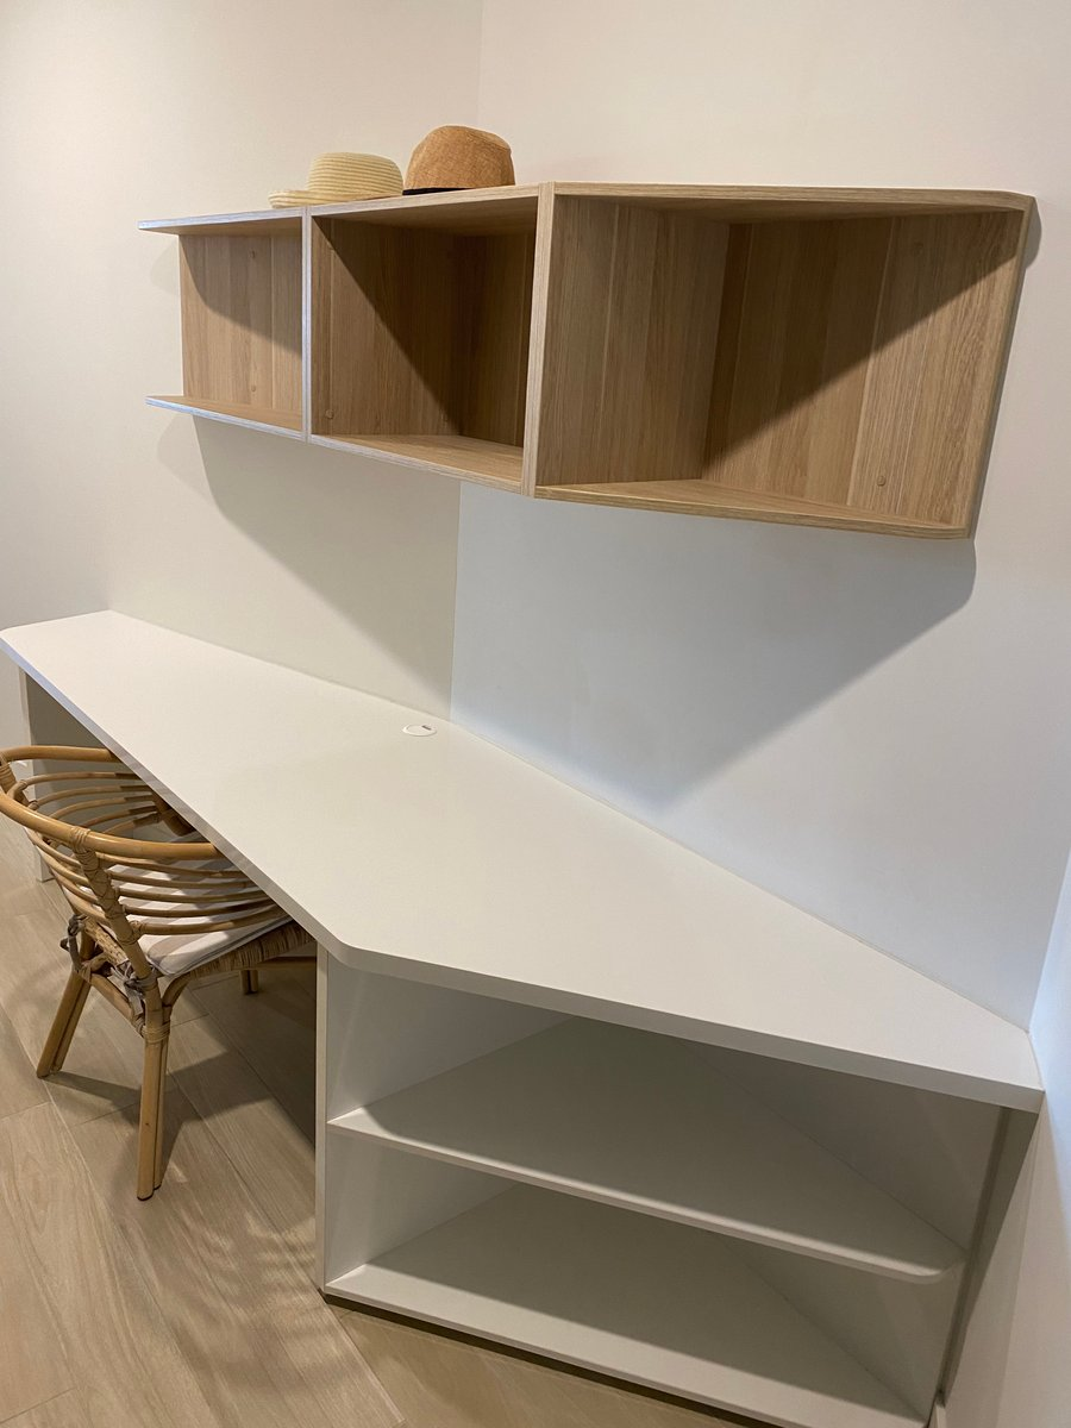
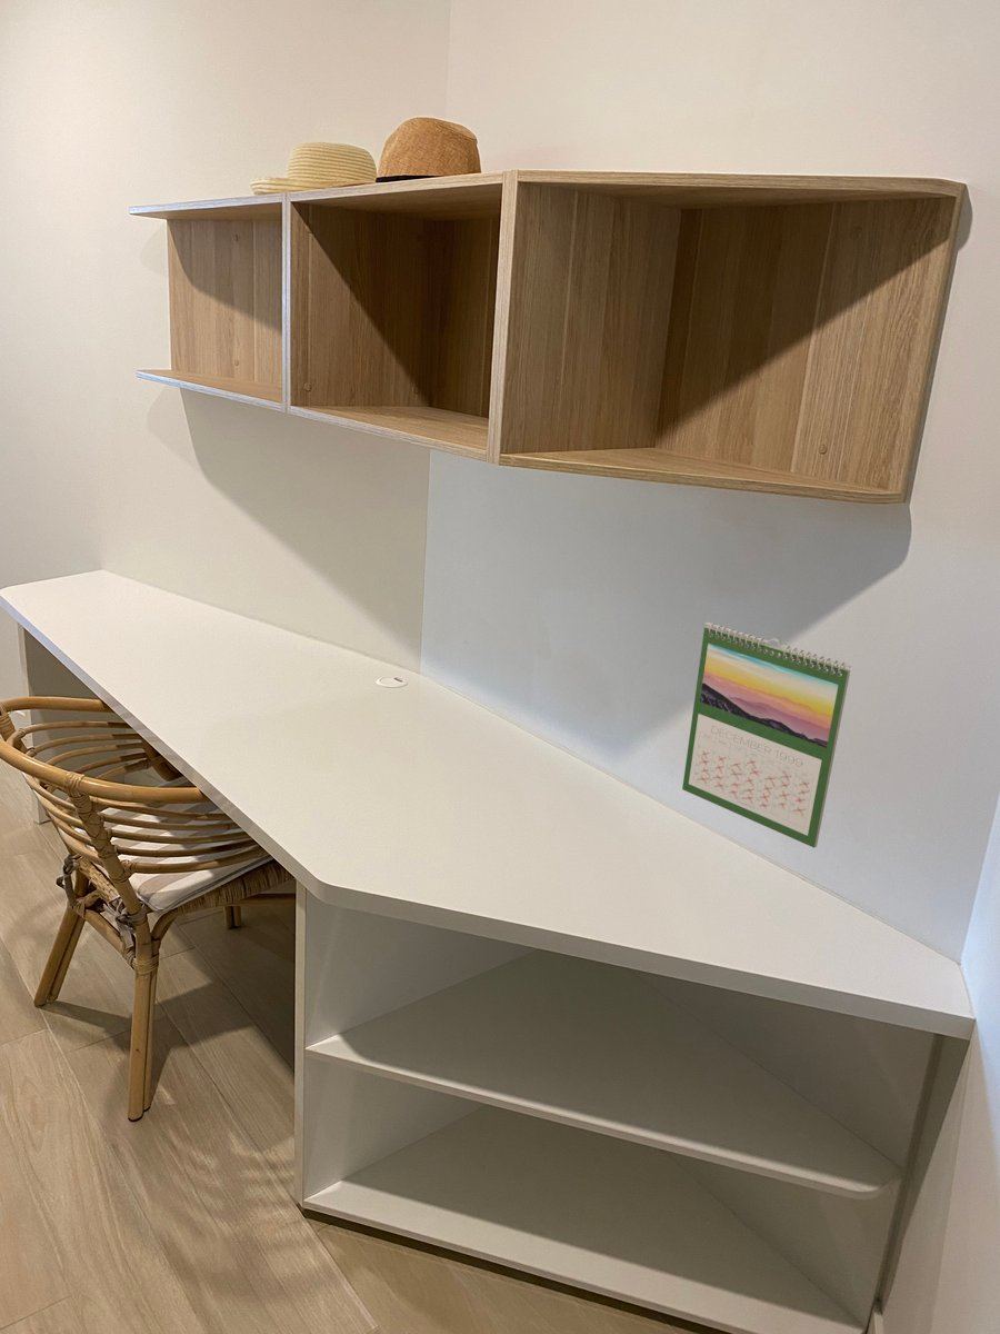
+ calendar [681,621,852,849]
